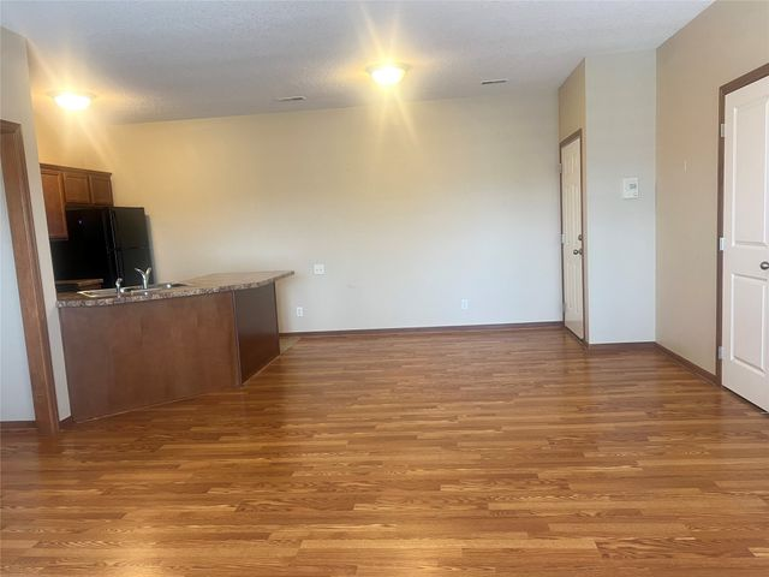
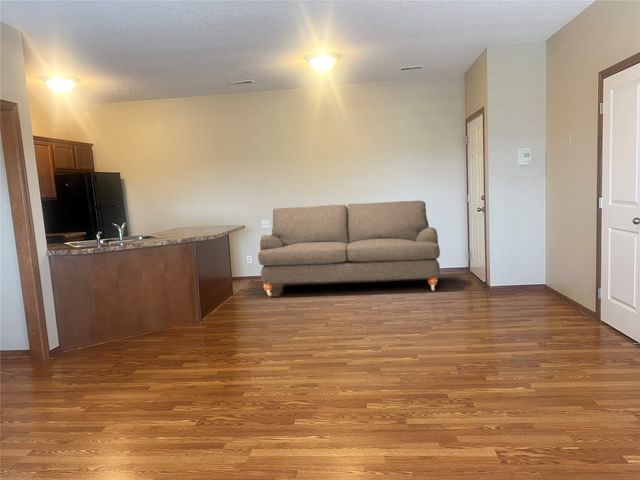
+ sofa [257,200,441,297]
